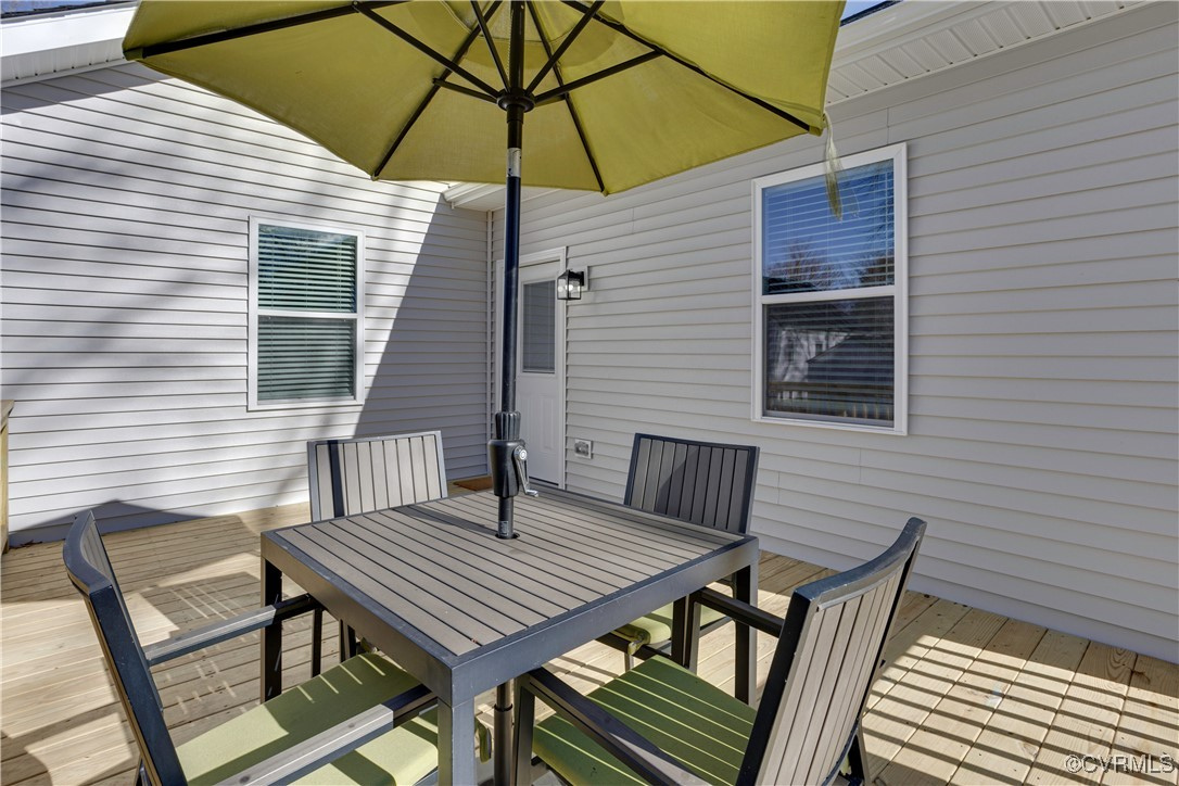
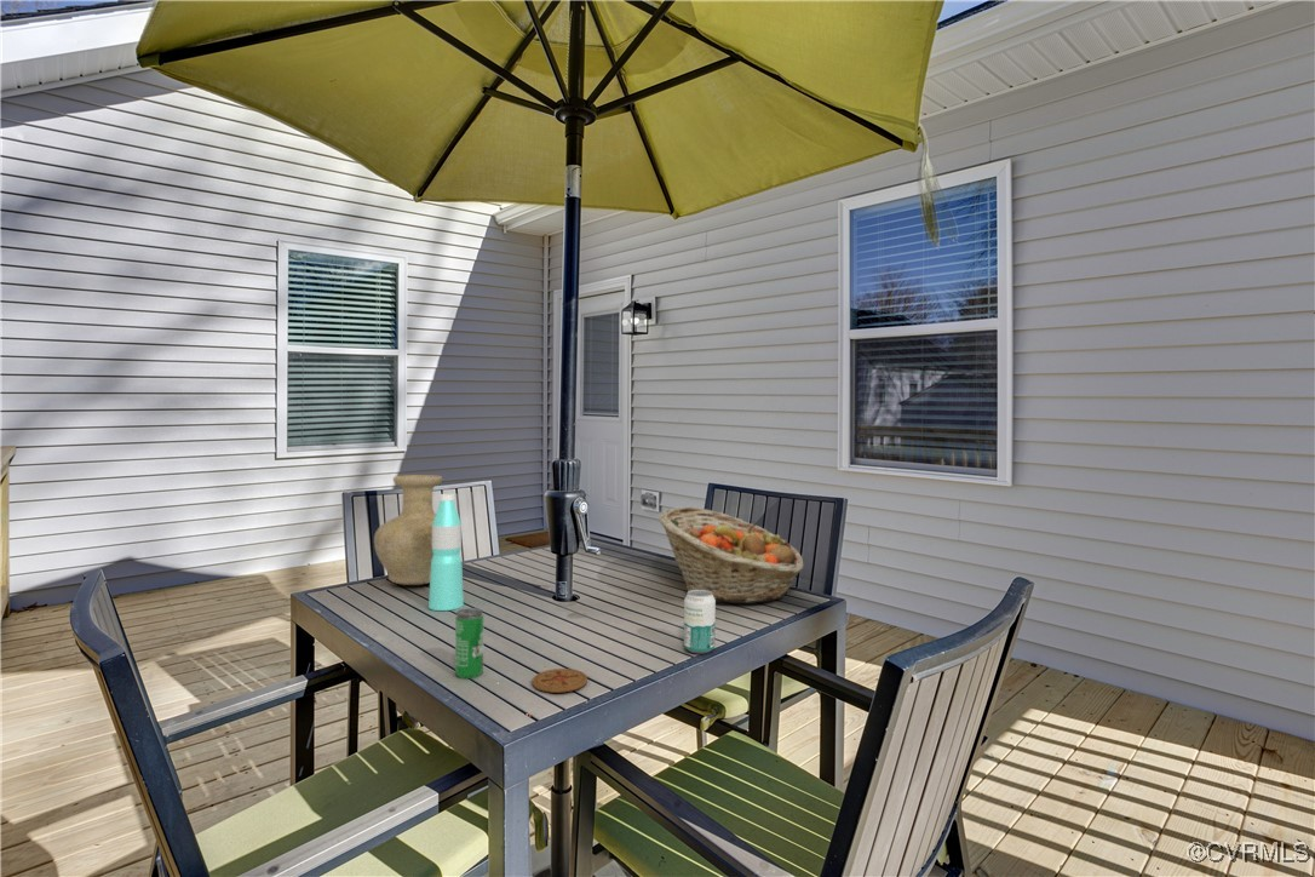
+ water bottle [427,493,465,612]
+ beverage can [683,590,717,655]
+ beverage can [454,607,484,680]
+ fruit basket [658,505,805,604]
+ coaster [532,667,588,694]
+ vase [373,474,443,586]
